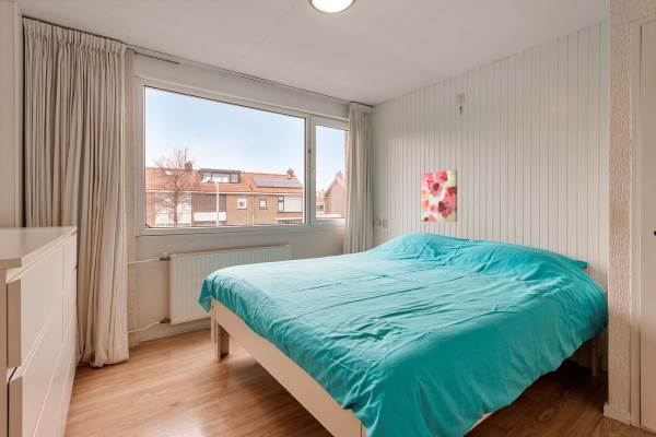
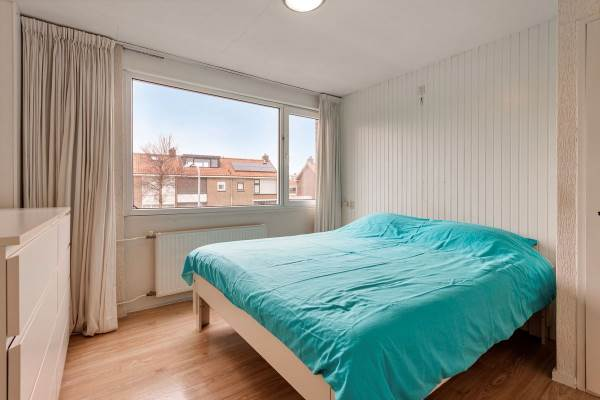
- wall art [421,168,458,223]
